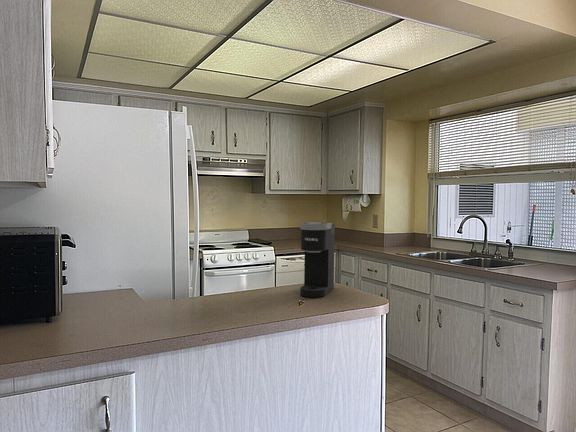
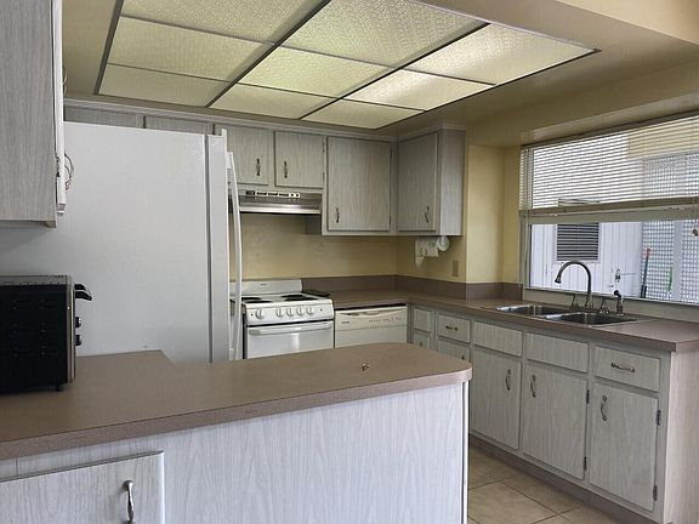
- coffee maker [299,221,336,298]
